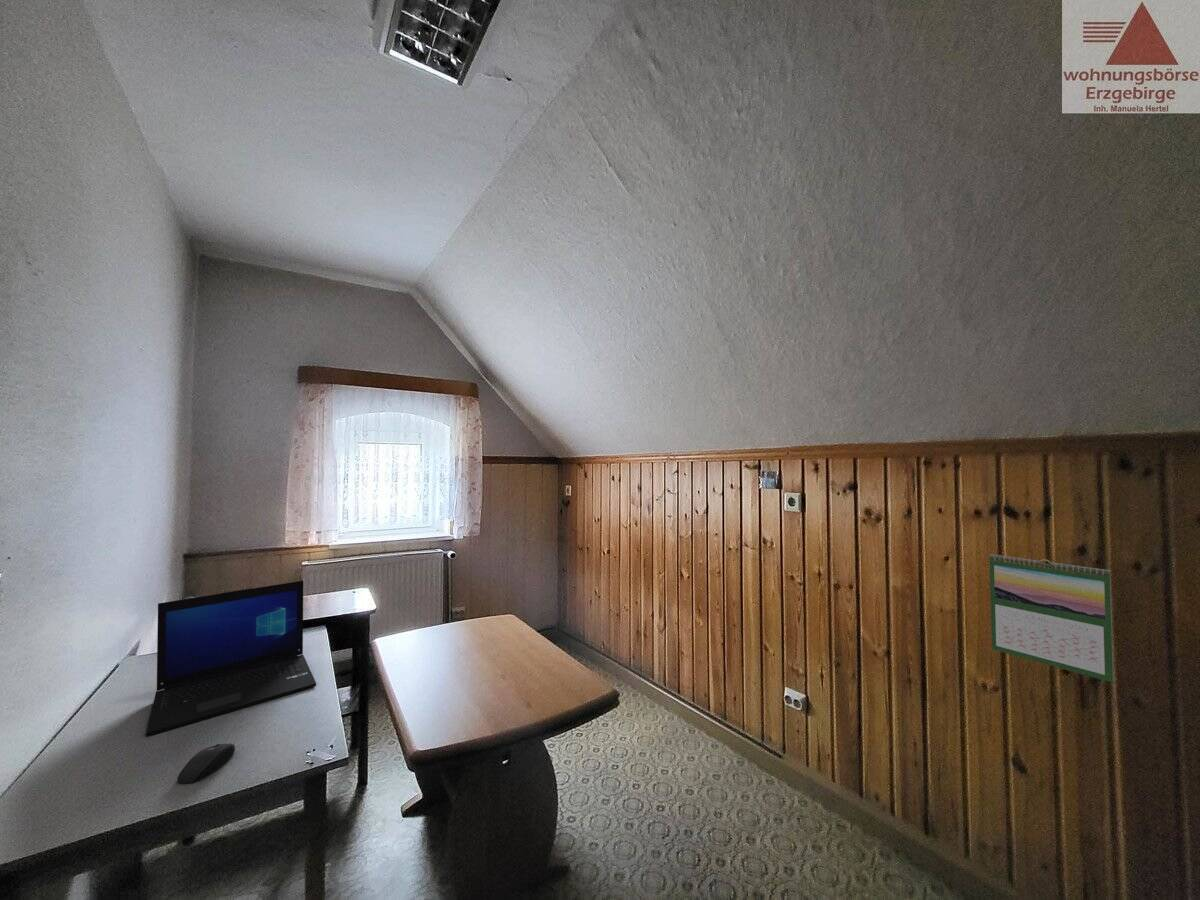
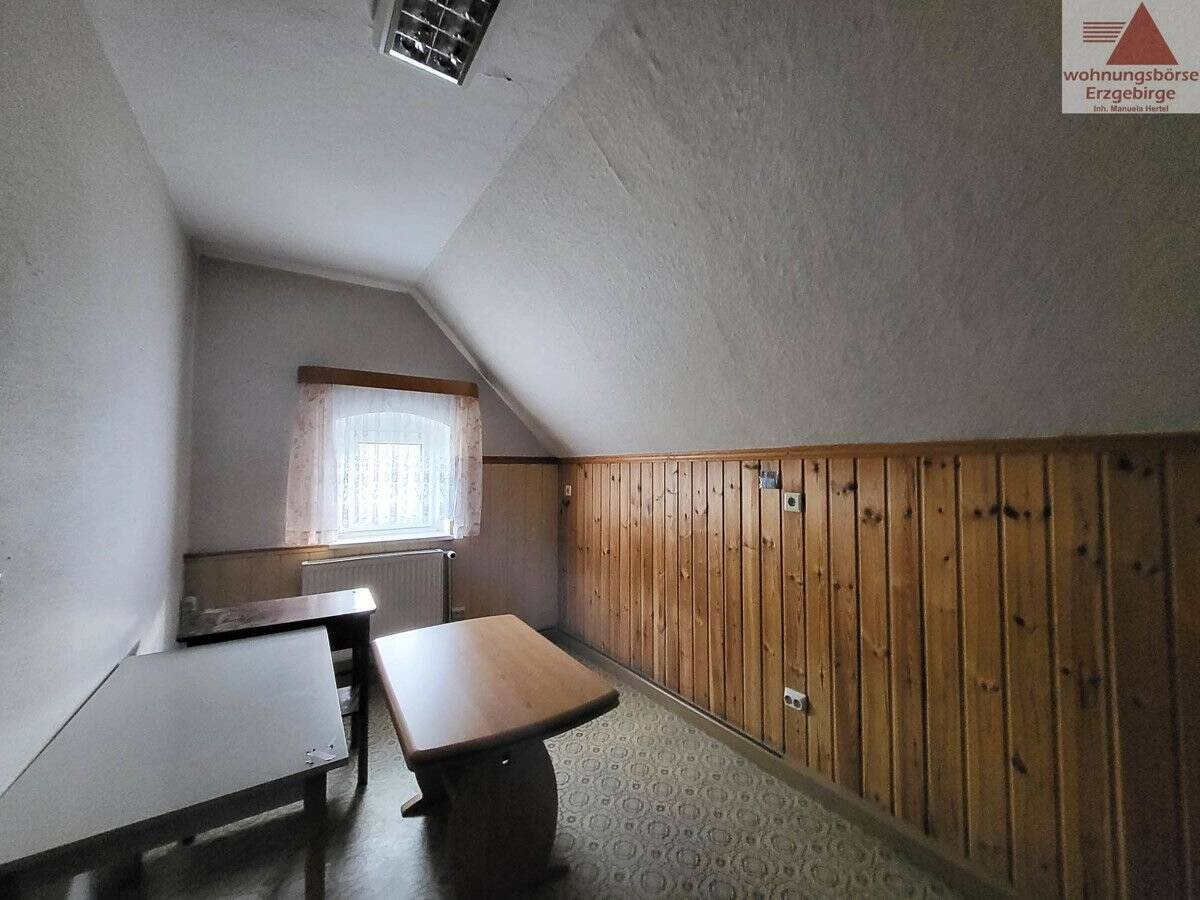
- calendar [989,553,1115,683]
- laptop [145,580,317,737]
- mouse [176,743,236,784]
